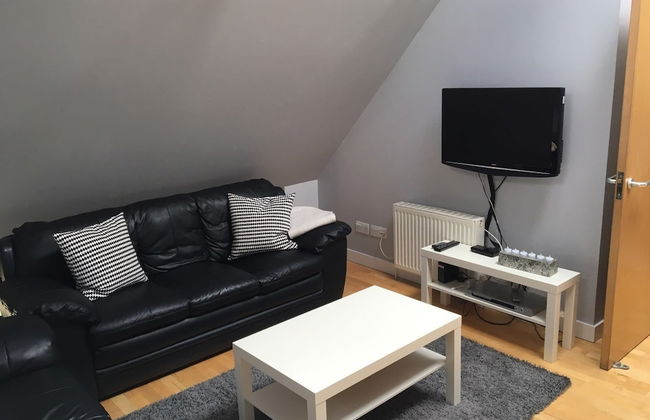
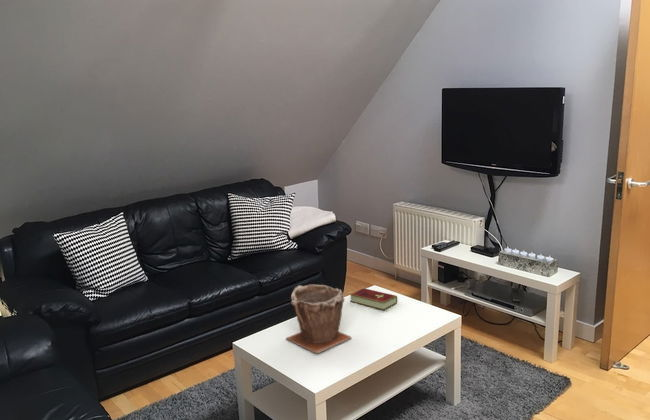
+ plant pot [285,284,353,354]
+ hardcover book [349,287,398,311]
